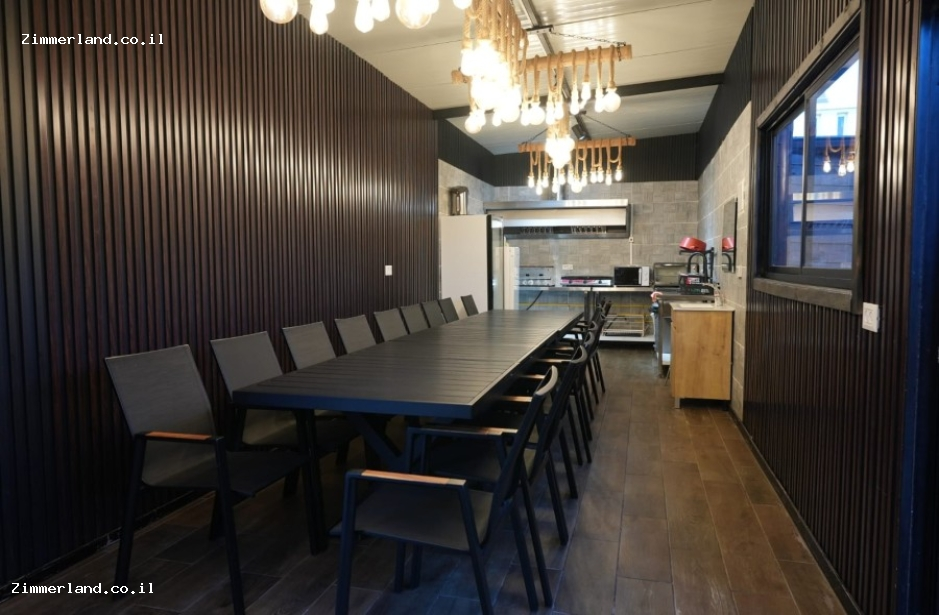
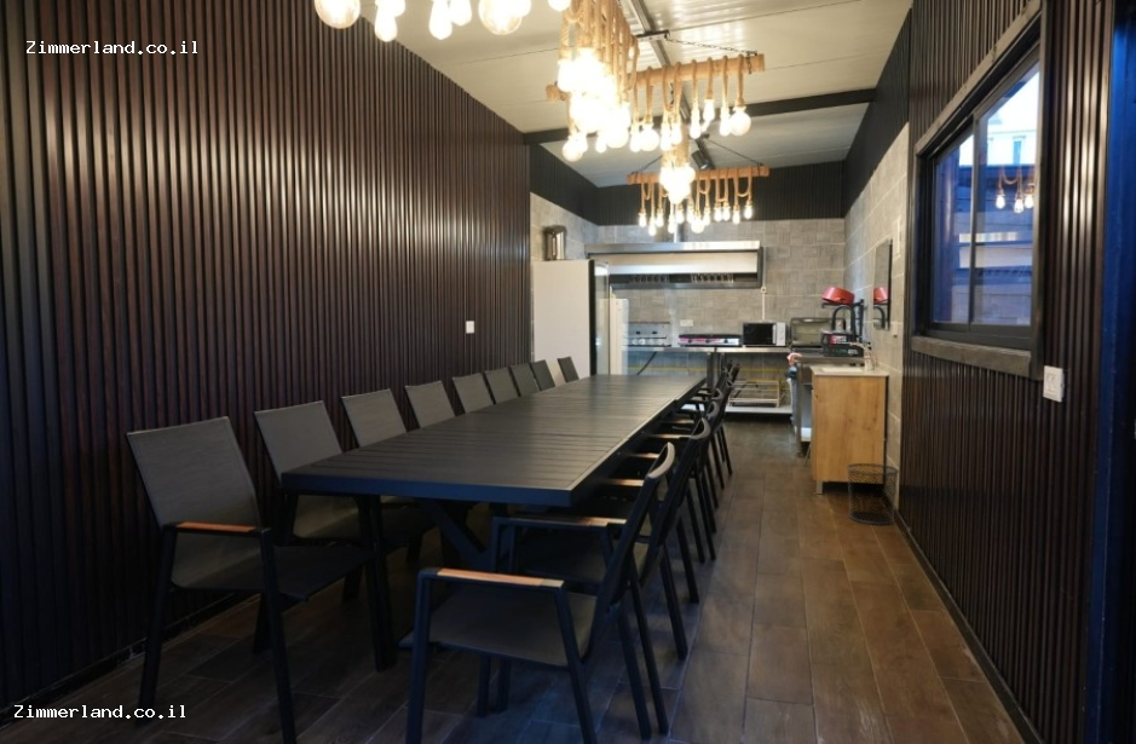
+ waste bin [846,462,900,526]
